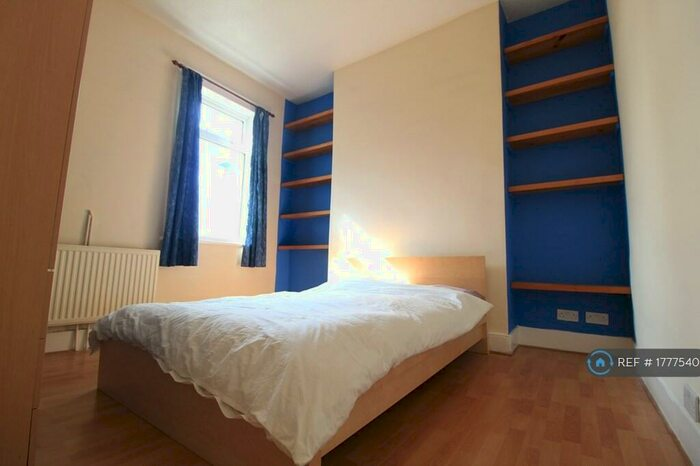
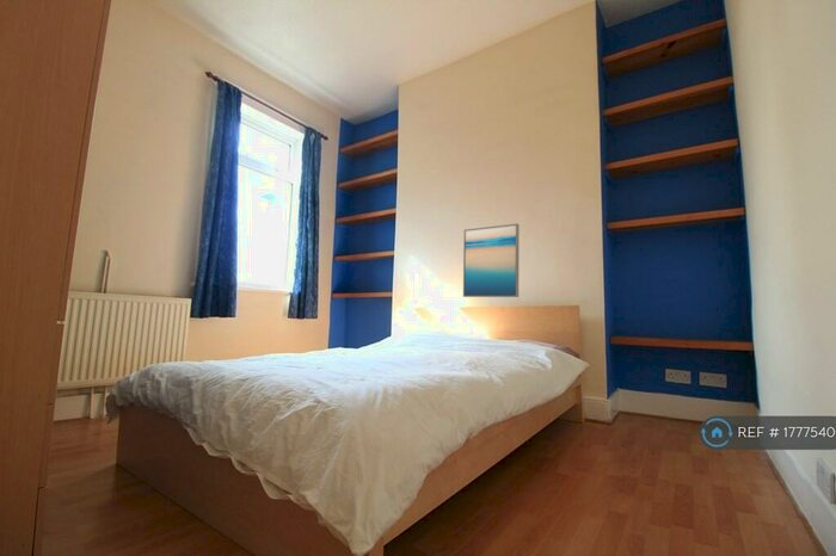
+ wall art [462,222,520,298]
